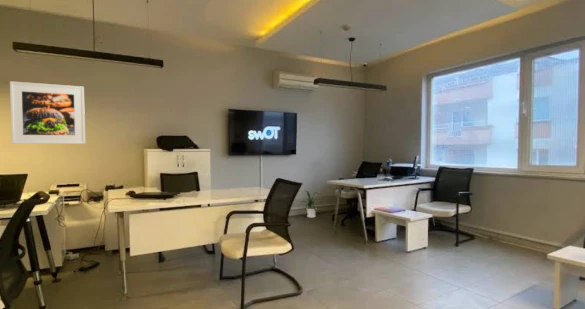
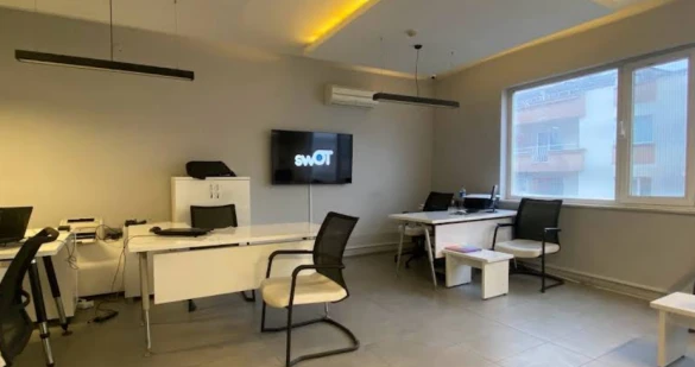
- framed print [9,80,86,145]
- house plant [301,190,321,219]
